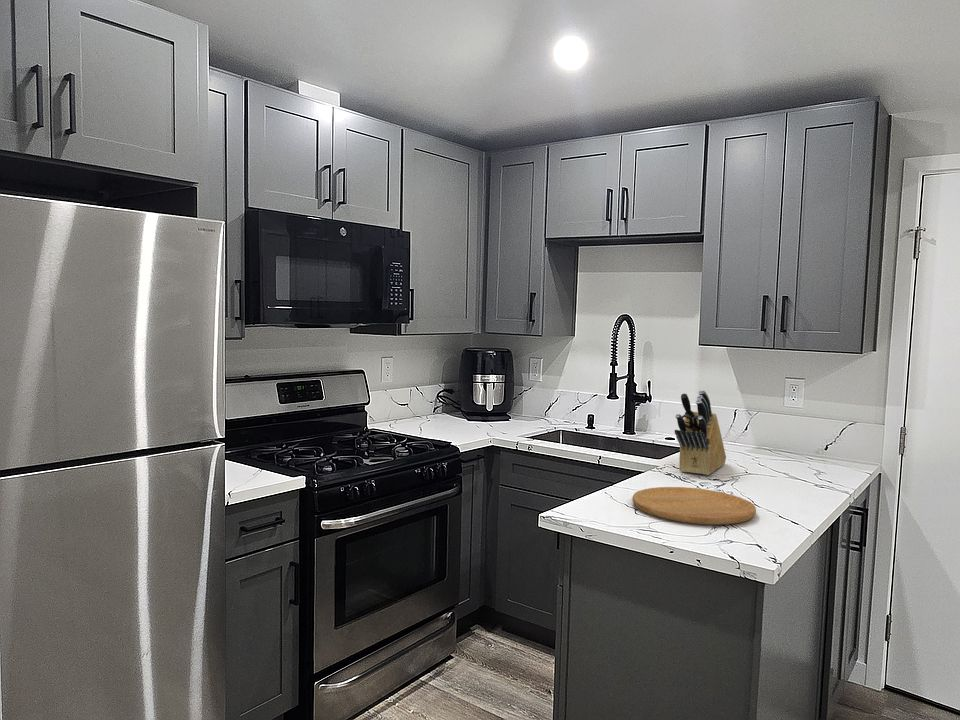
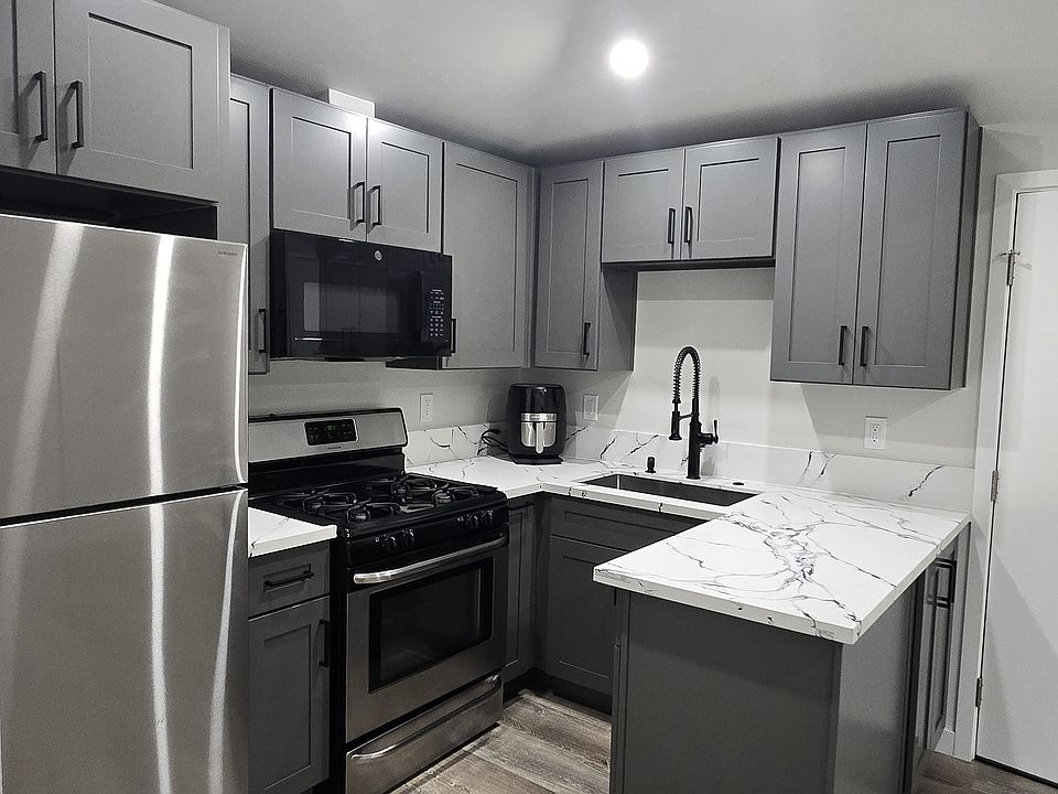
- knife block [674,389,727,476]
- cutting board [632,486,757,526]
